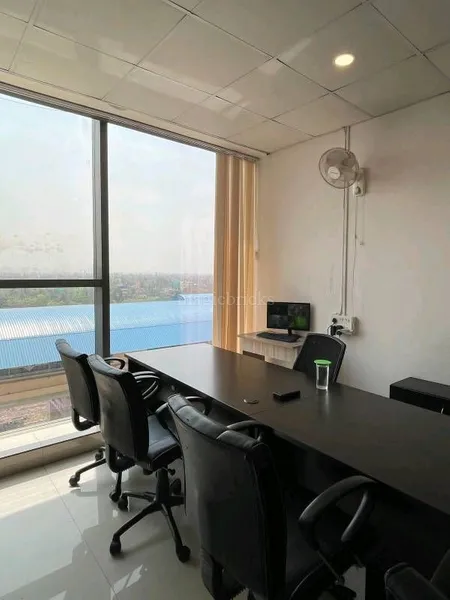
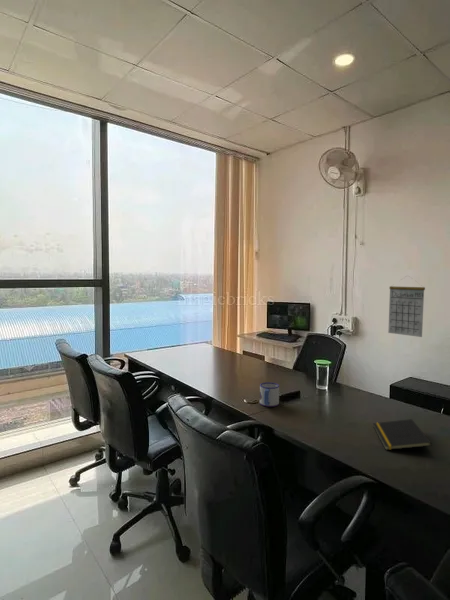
+ calendar [387,274,426,338]
+ notepad [372,418,433,451]
+ mug [259,381,280,408]
